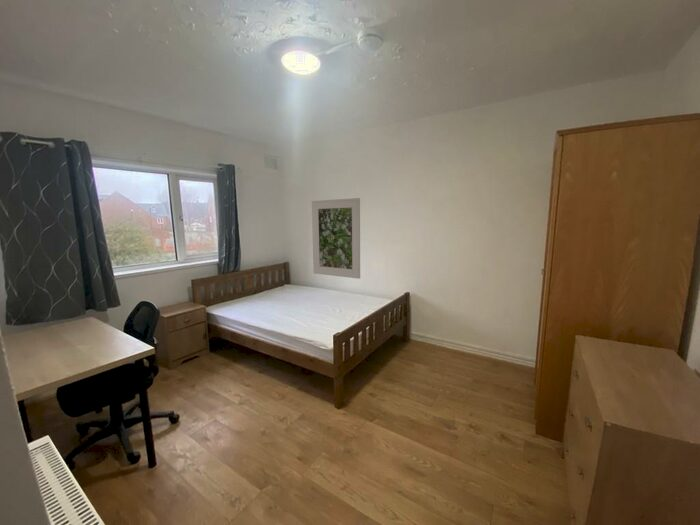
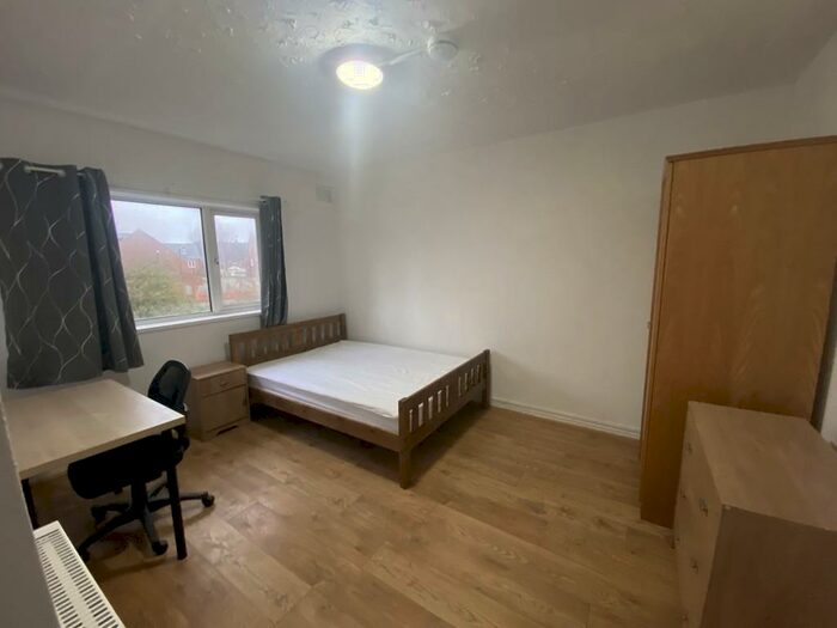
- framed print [311,197,361,280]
